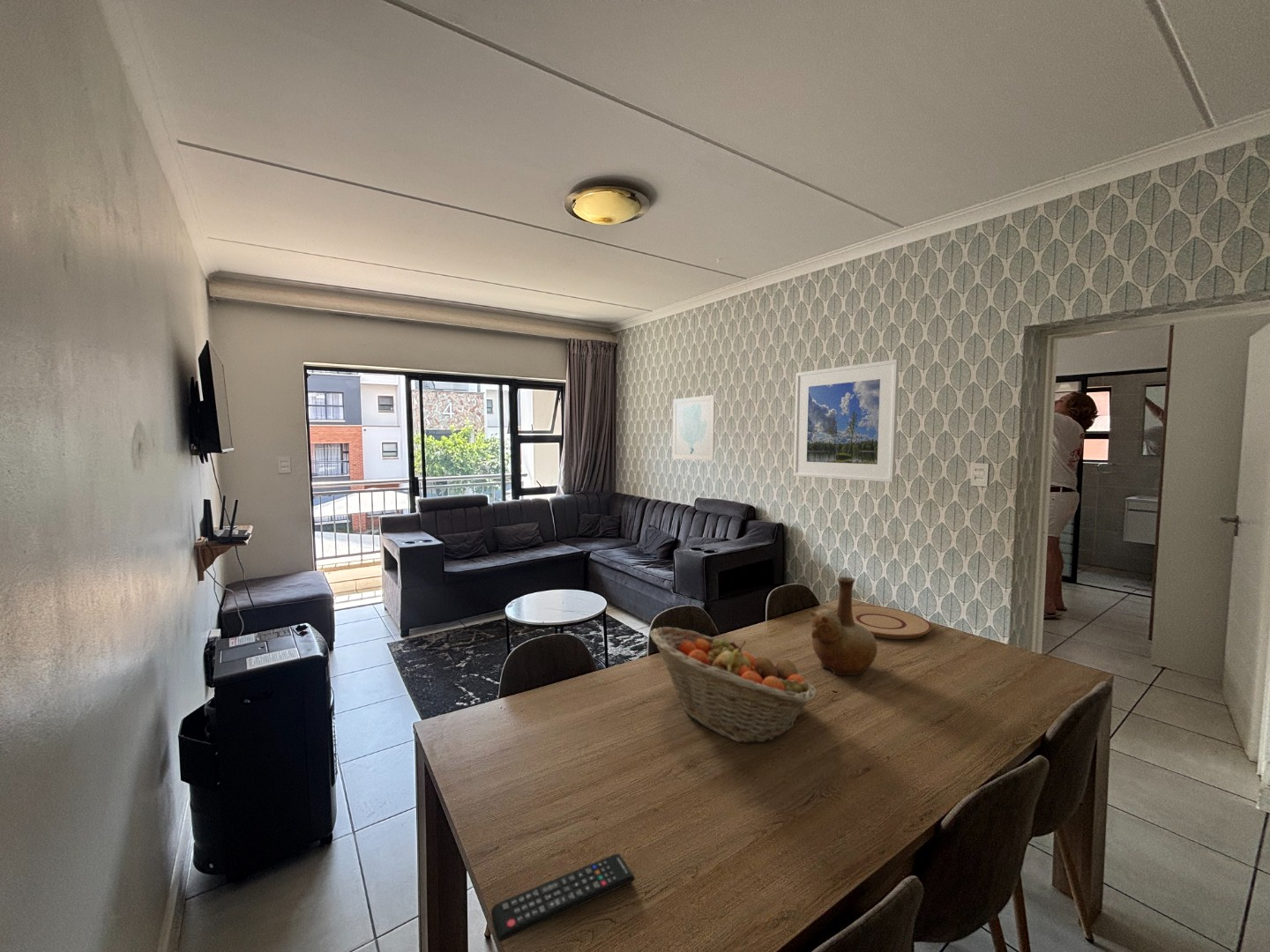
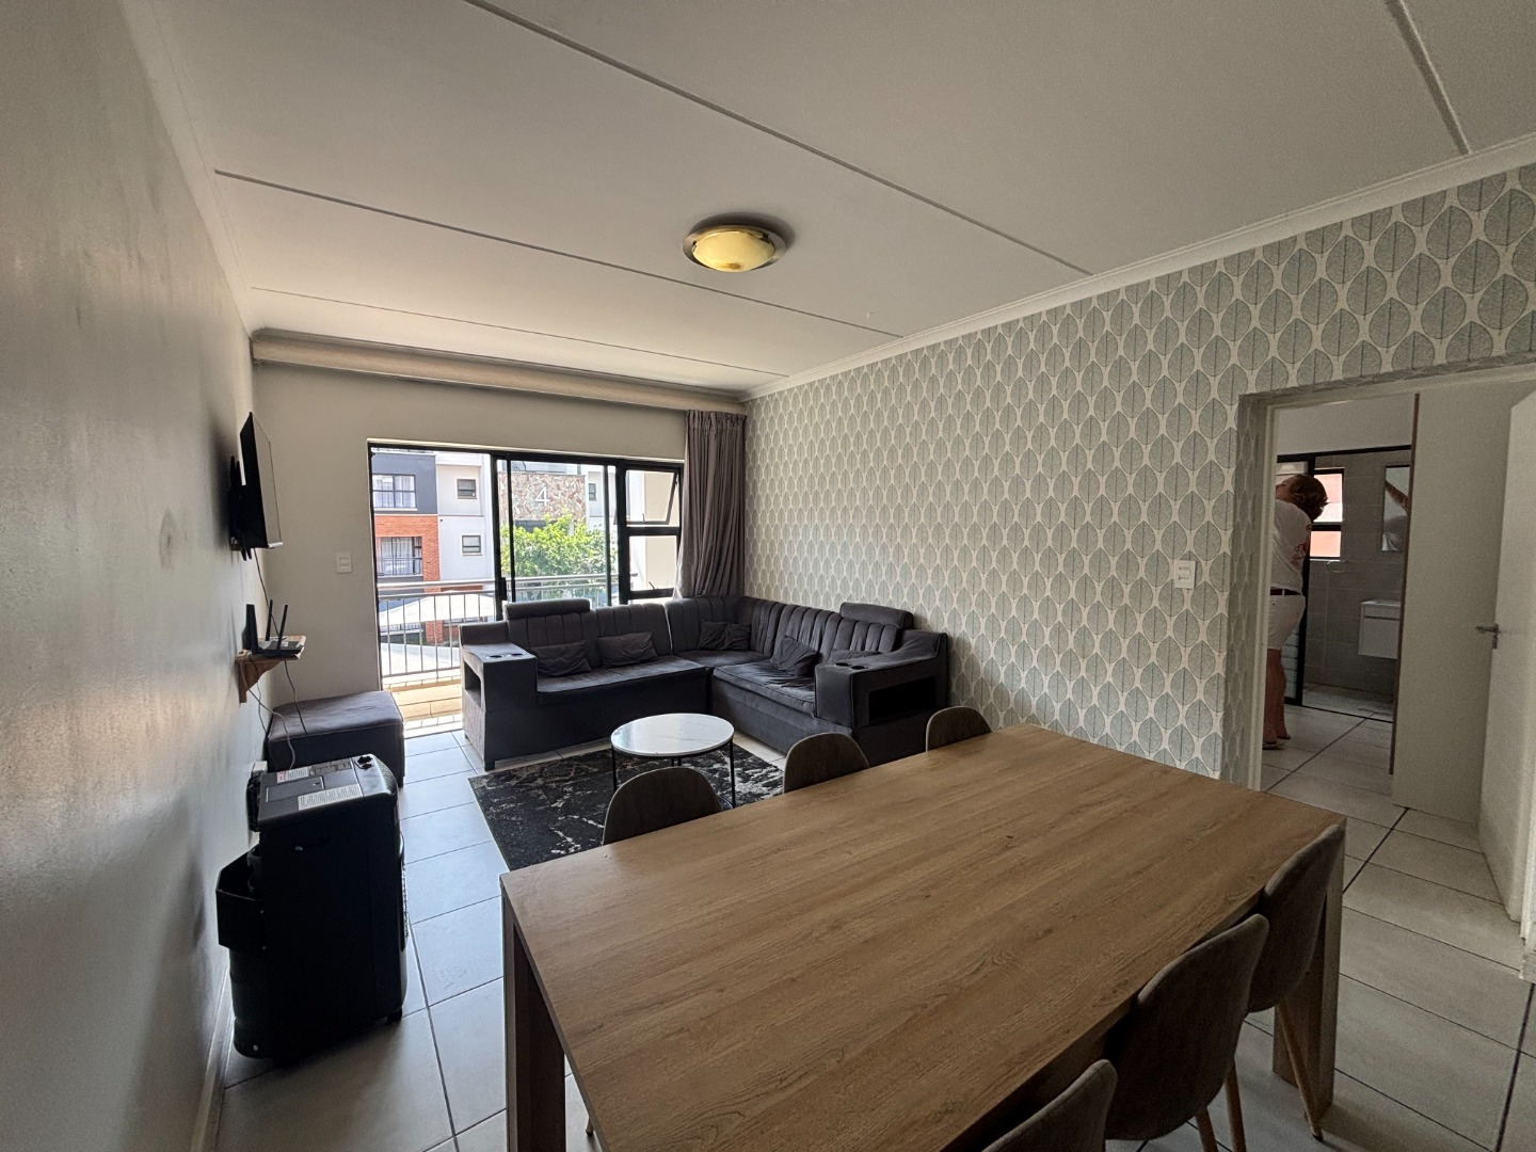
- wall art [672,394,716,461]
- plate [833,605,933,640]
- remote control [490,853,636,943]
- vase [809,576,878,676]
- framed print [793,359,900,483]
- fruit basket [649,626,818,743]
